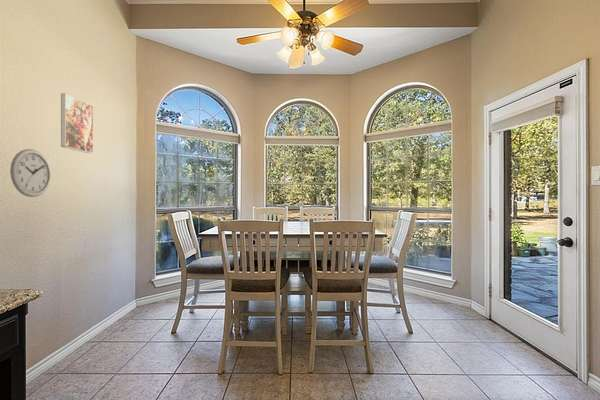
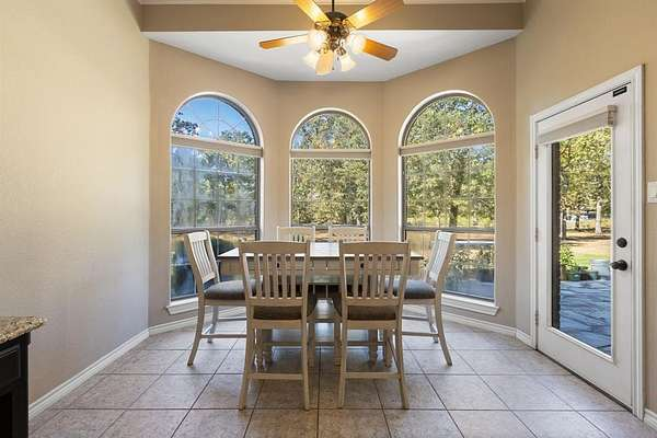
- wall clock [9,148,52,198]
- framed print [60,92,94,154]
